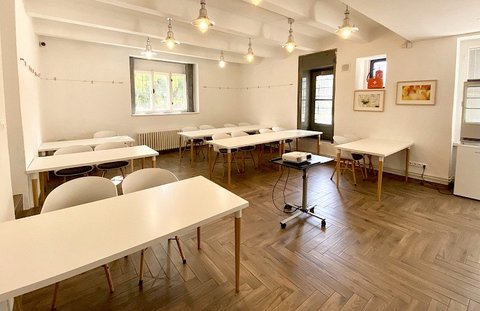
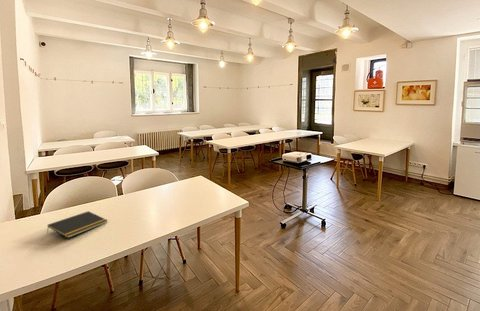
+ notepad [46,210,109,239]
